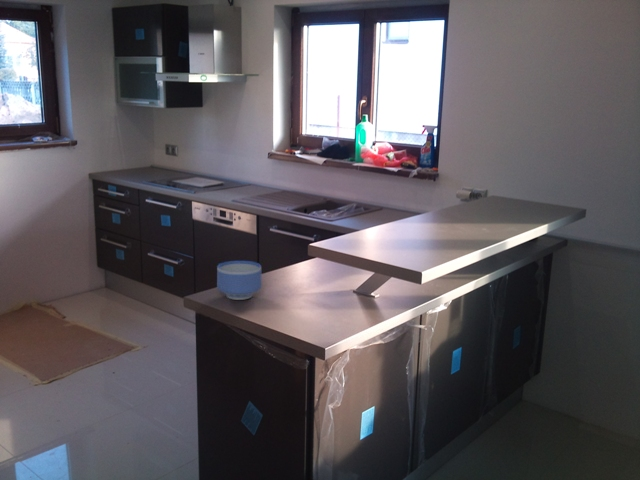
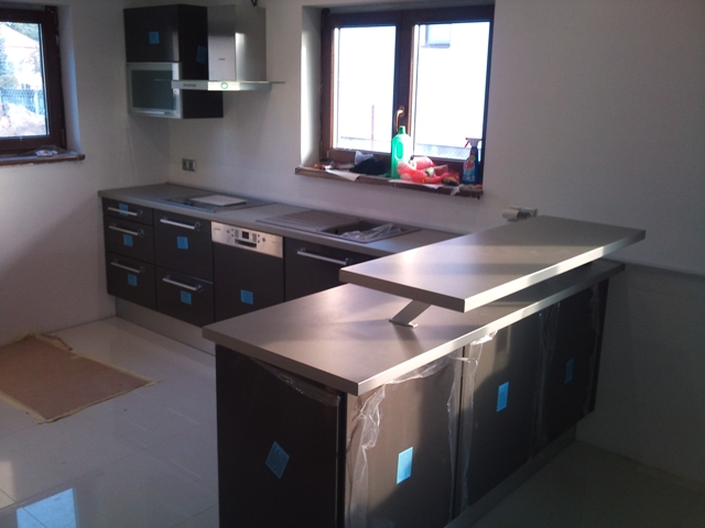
- bowl [216,260,263,301]
